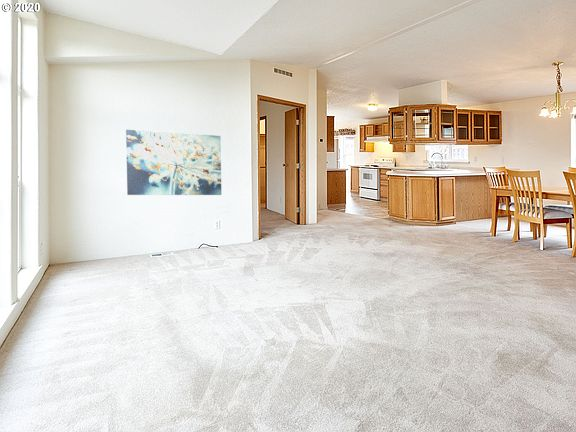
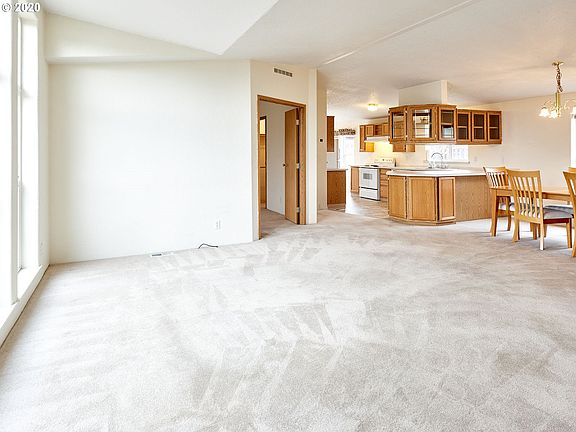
- wall art [125,129,222,196]
